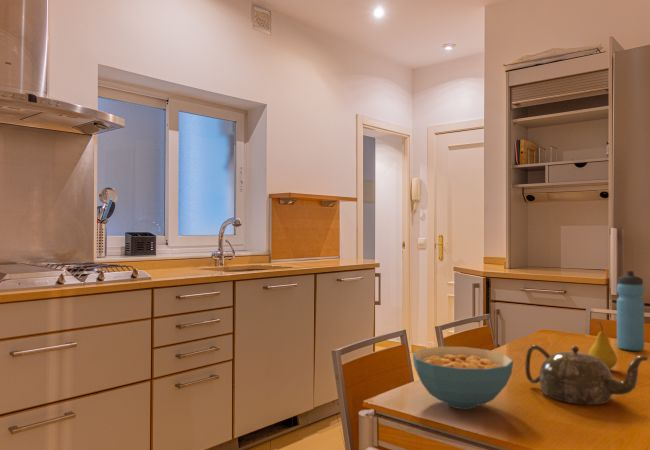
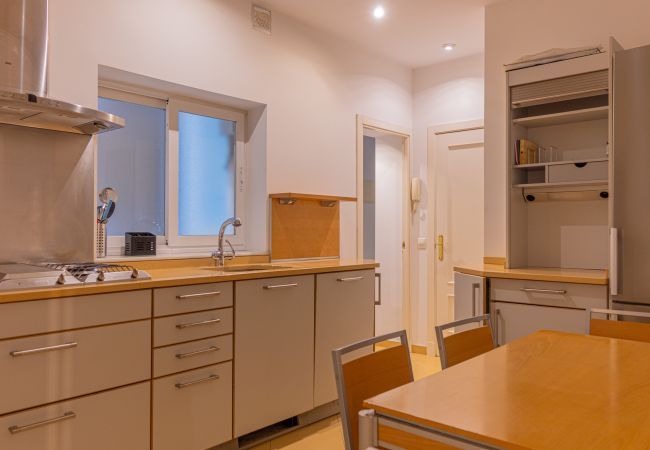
- cereal bowl [412,346,514,410]
- fruit [587,320,618,370]
- teapot [524,344,649,406]
- water bottle [616,270,645,352]
